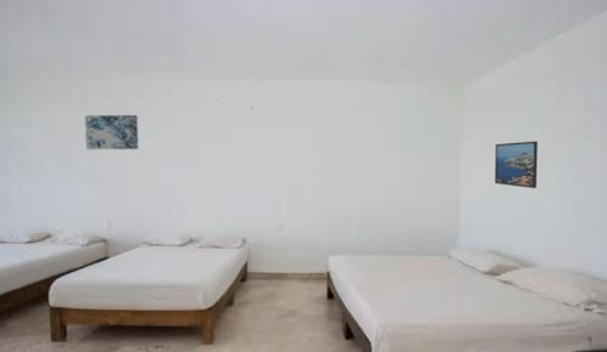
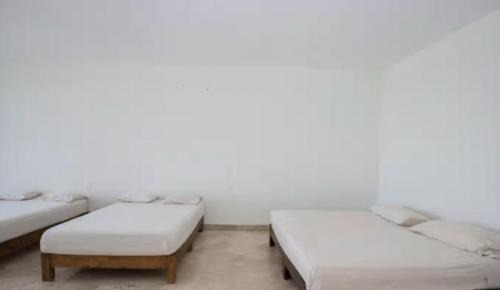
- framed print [494,140,539,189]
- wall art [84,114,140,151]
